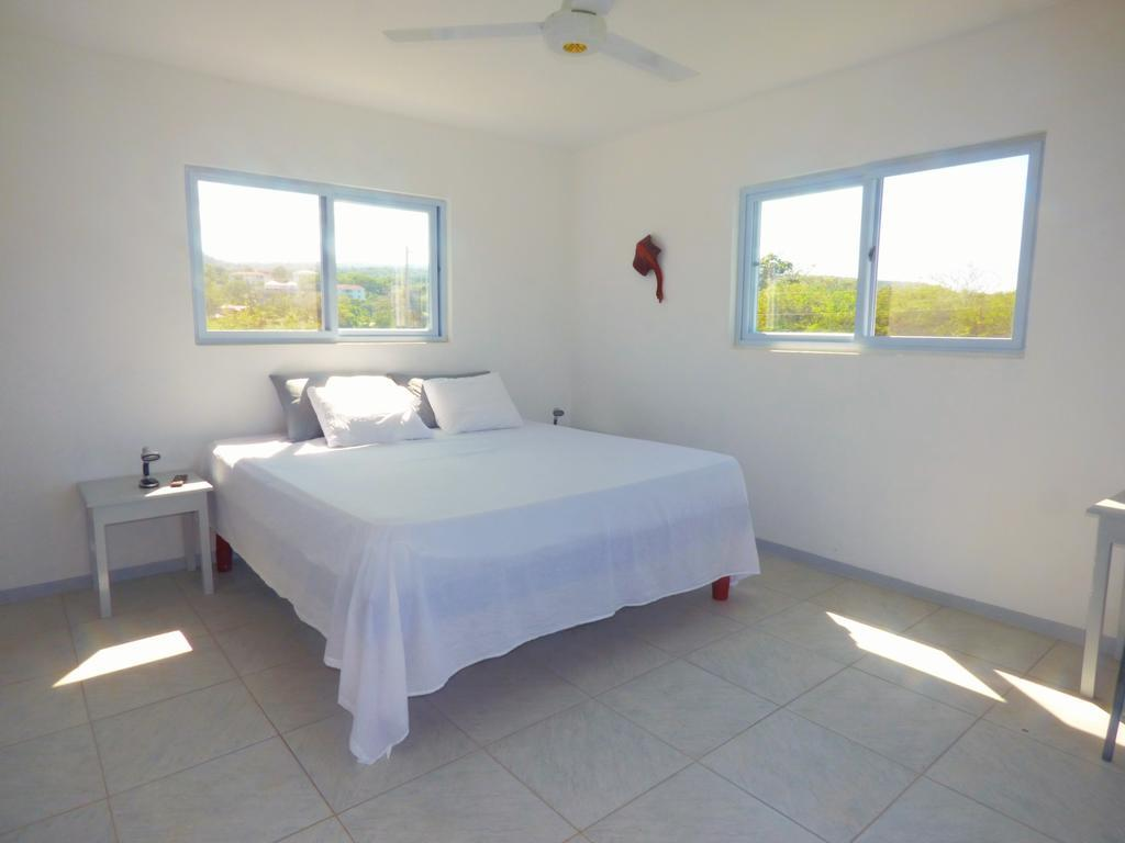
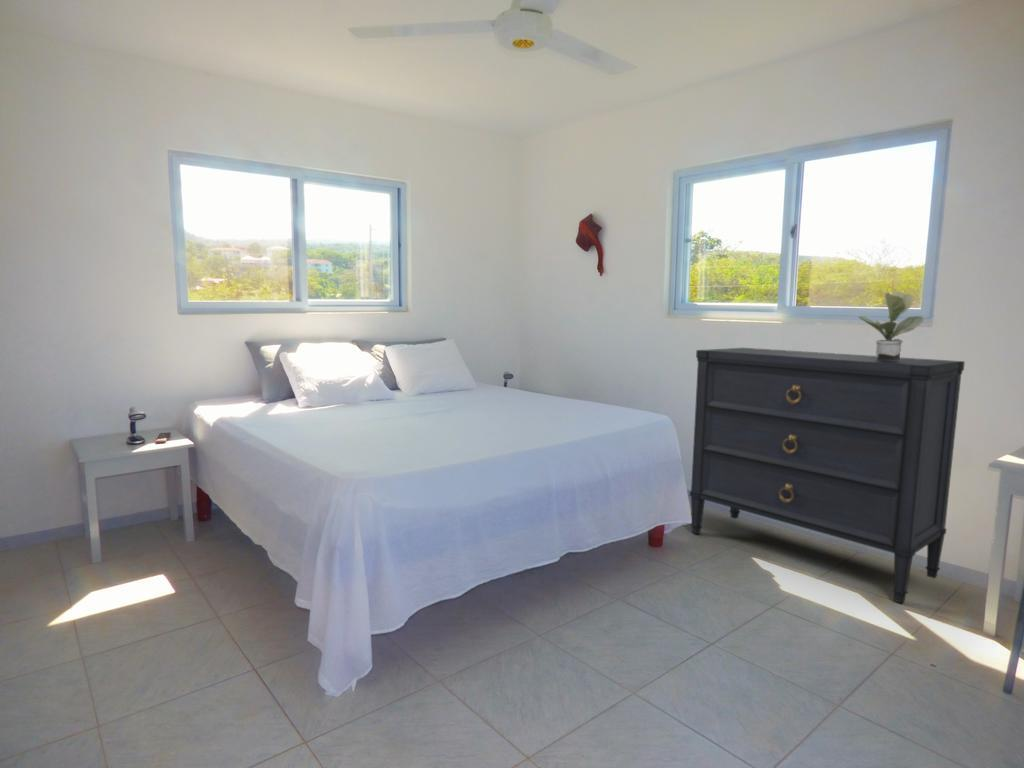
+ dresser [689,347,966,604]
+ potted plant [858,290,925,361]
